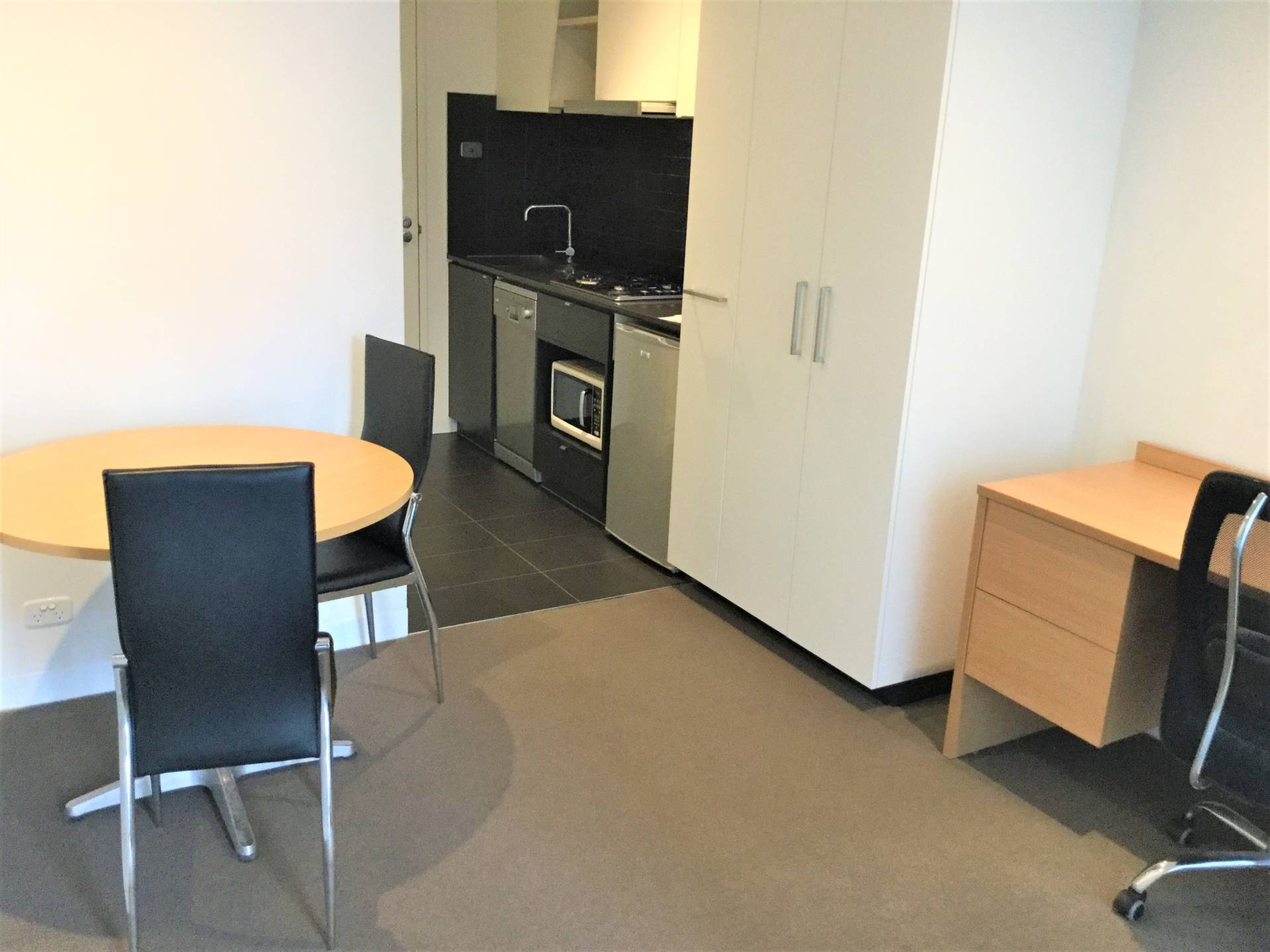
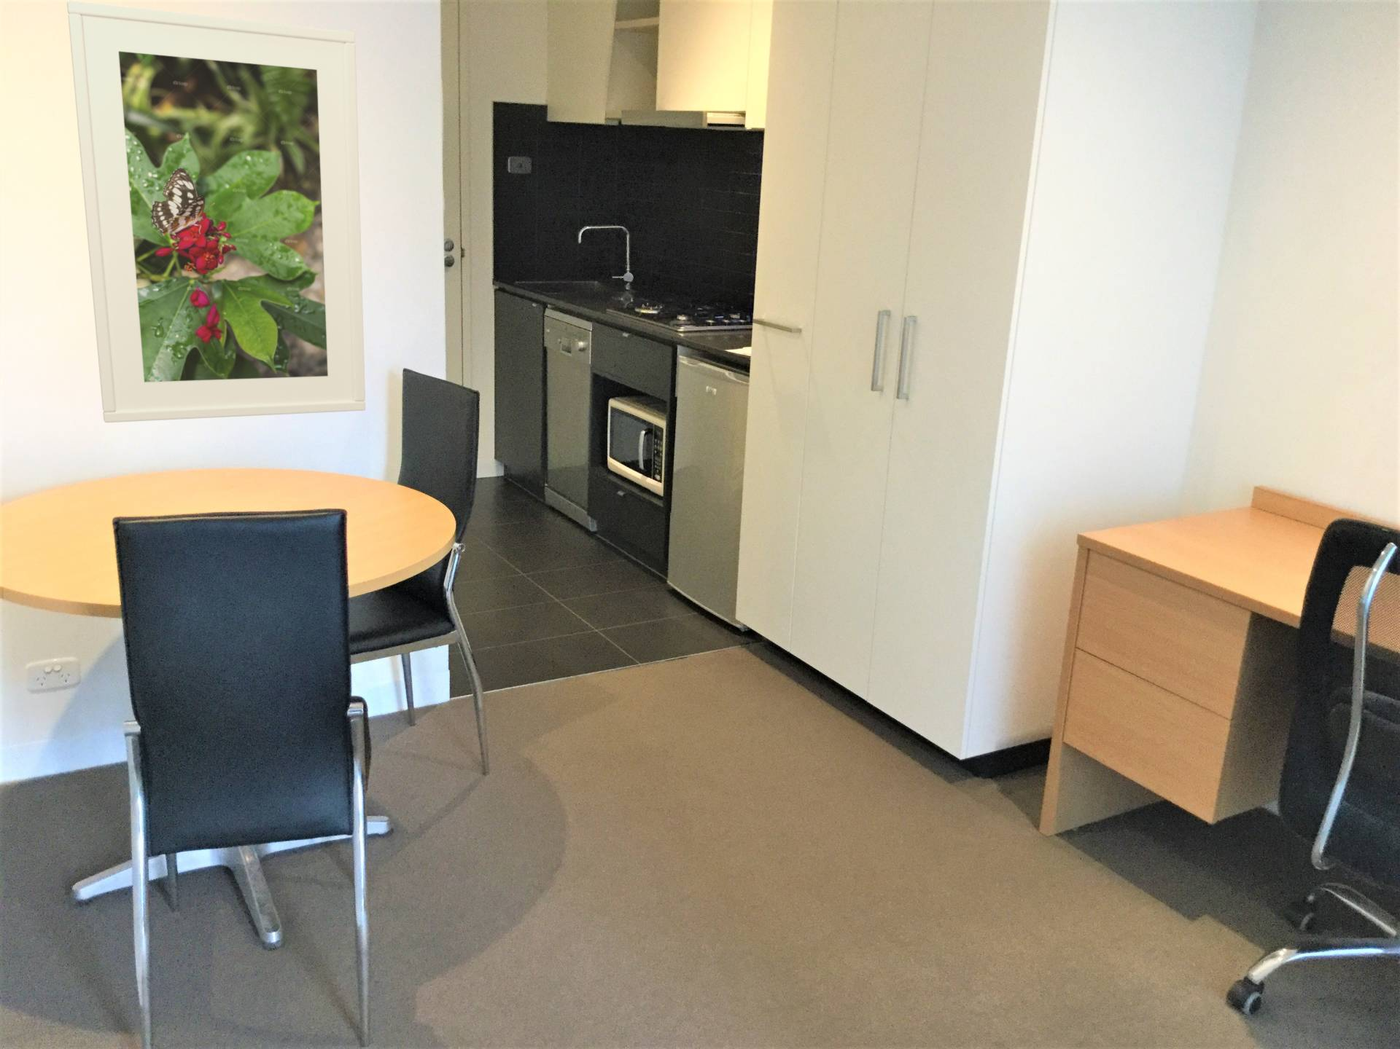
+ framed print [66,0,366,423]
